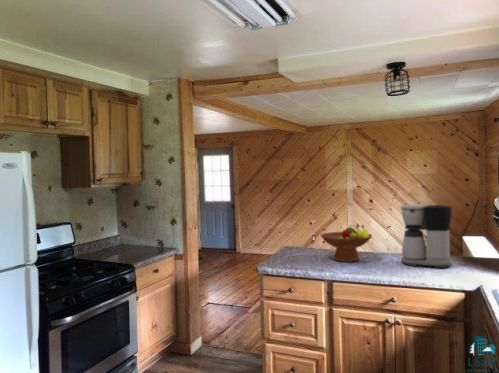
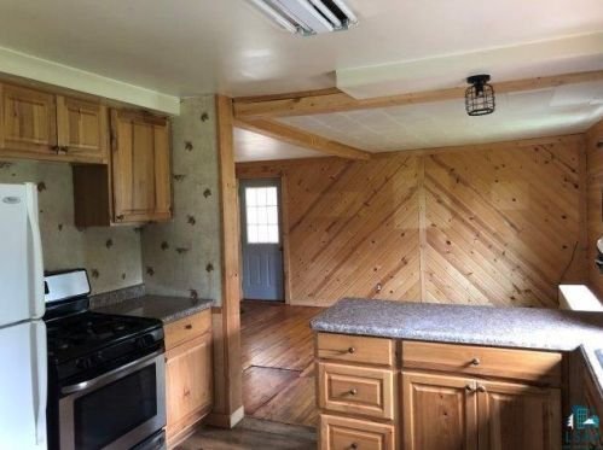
- coffee maker [399,204,454,269]
- fruit bowl [319,223,373,263]
